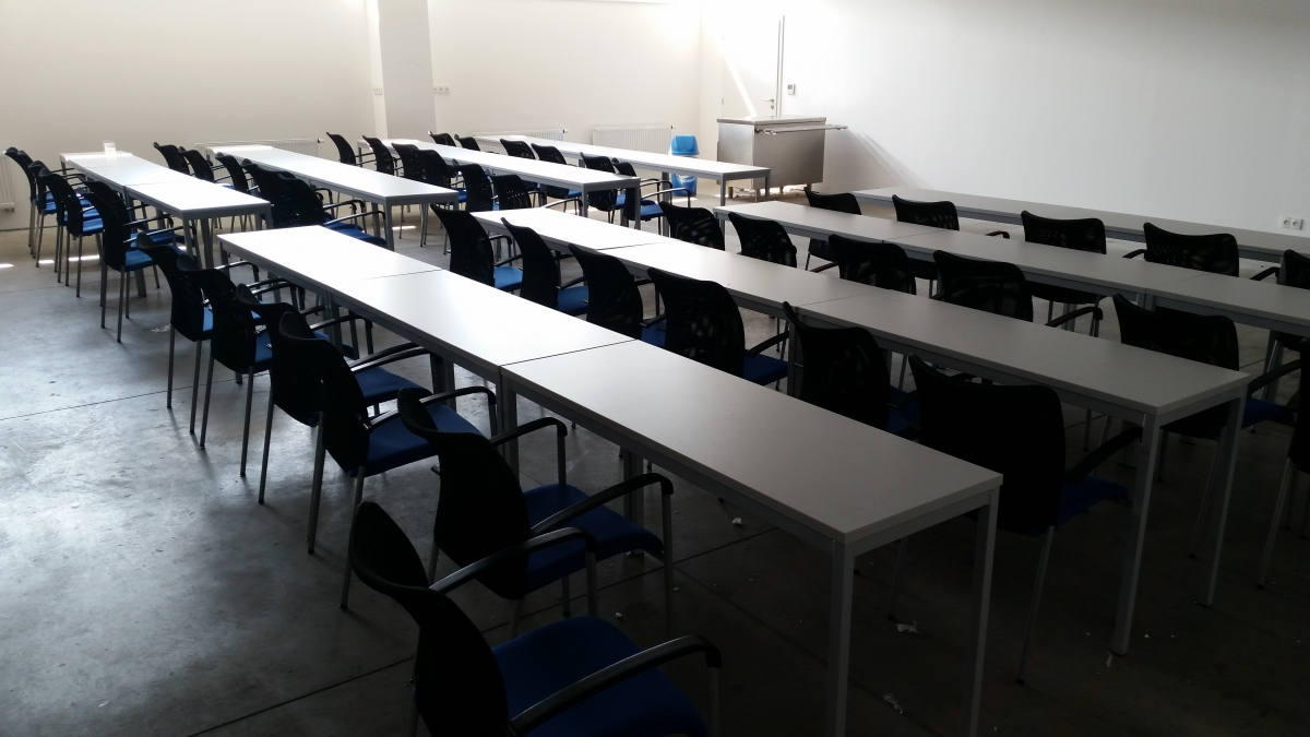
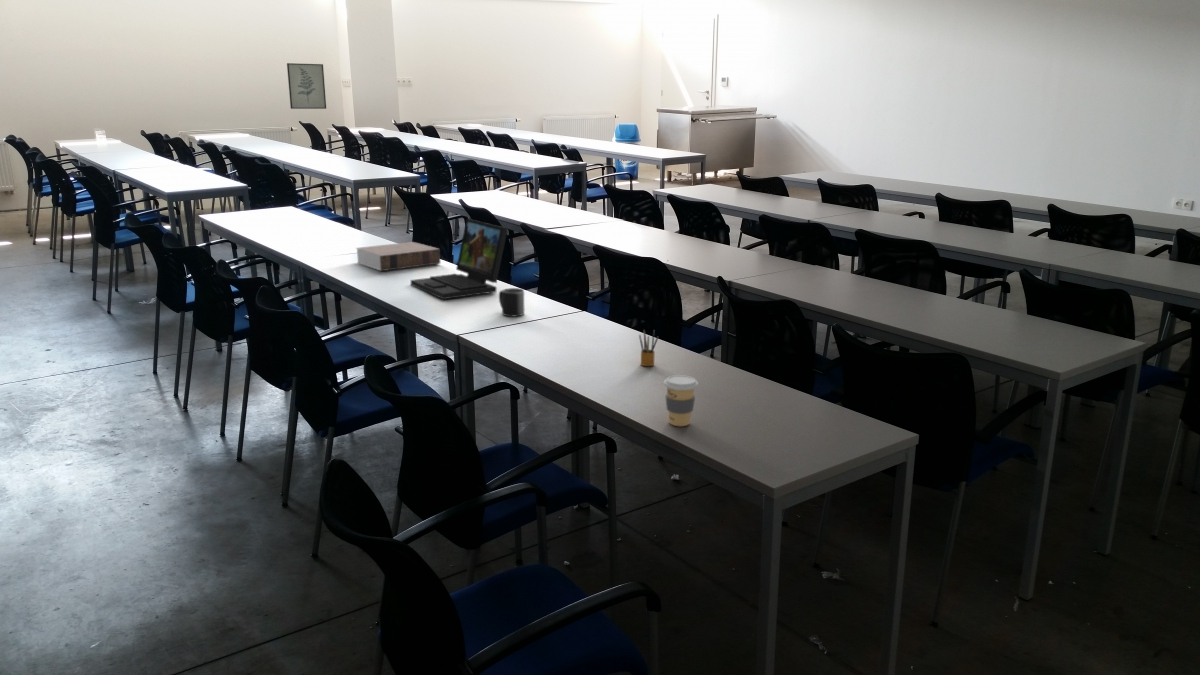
+ laptop [410,218,509,300]
+ pencil box [638,329,659,367]
+ mug [498,287,526,317]
+ wall art [286,62,327,110]
+ coffee cup [663,374,699,427]
+ book [355,241,441,272]
